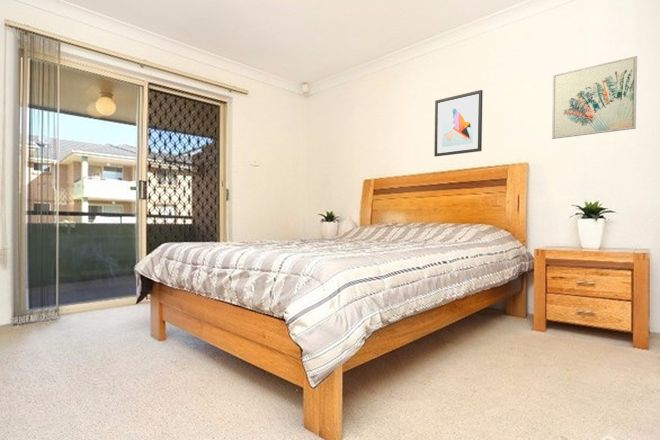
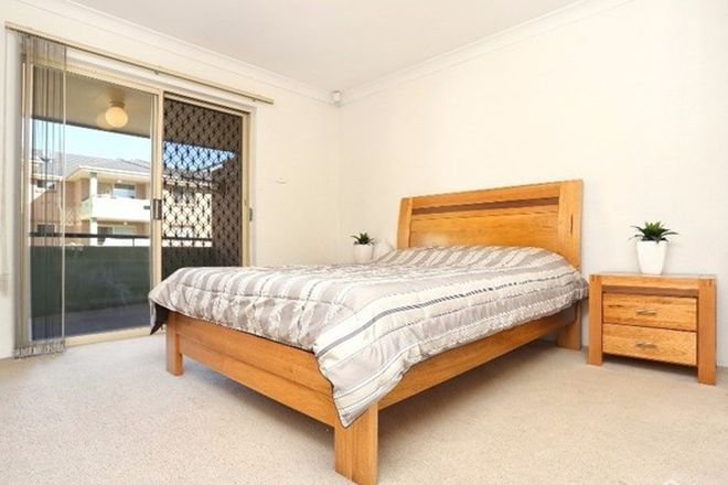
- wall art [433,89,484,157]
- wall art [551,55,638,140]
